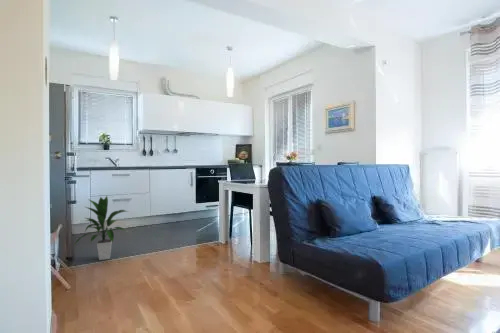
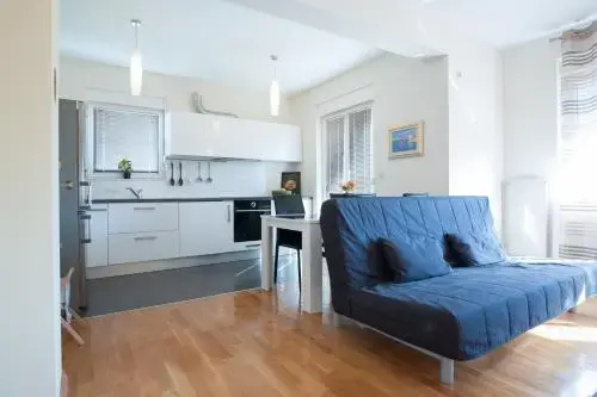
- indoor plant [74,195,129,261]
